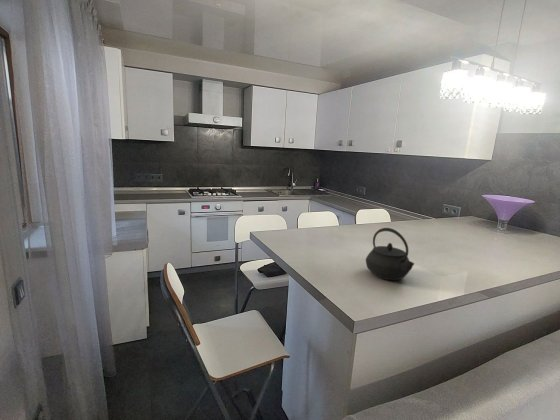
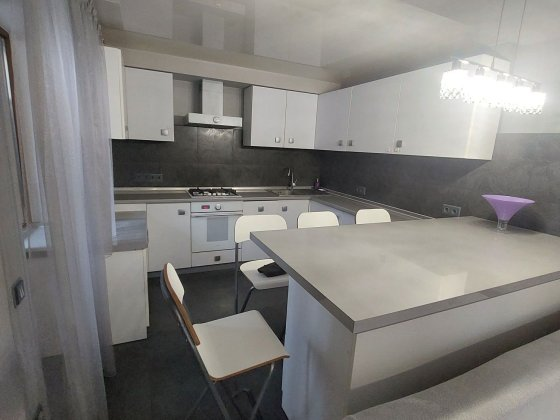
- kettle [365,227,415,281]
